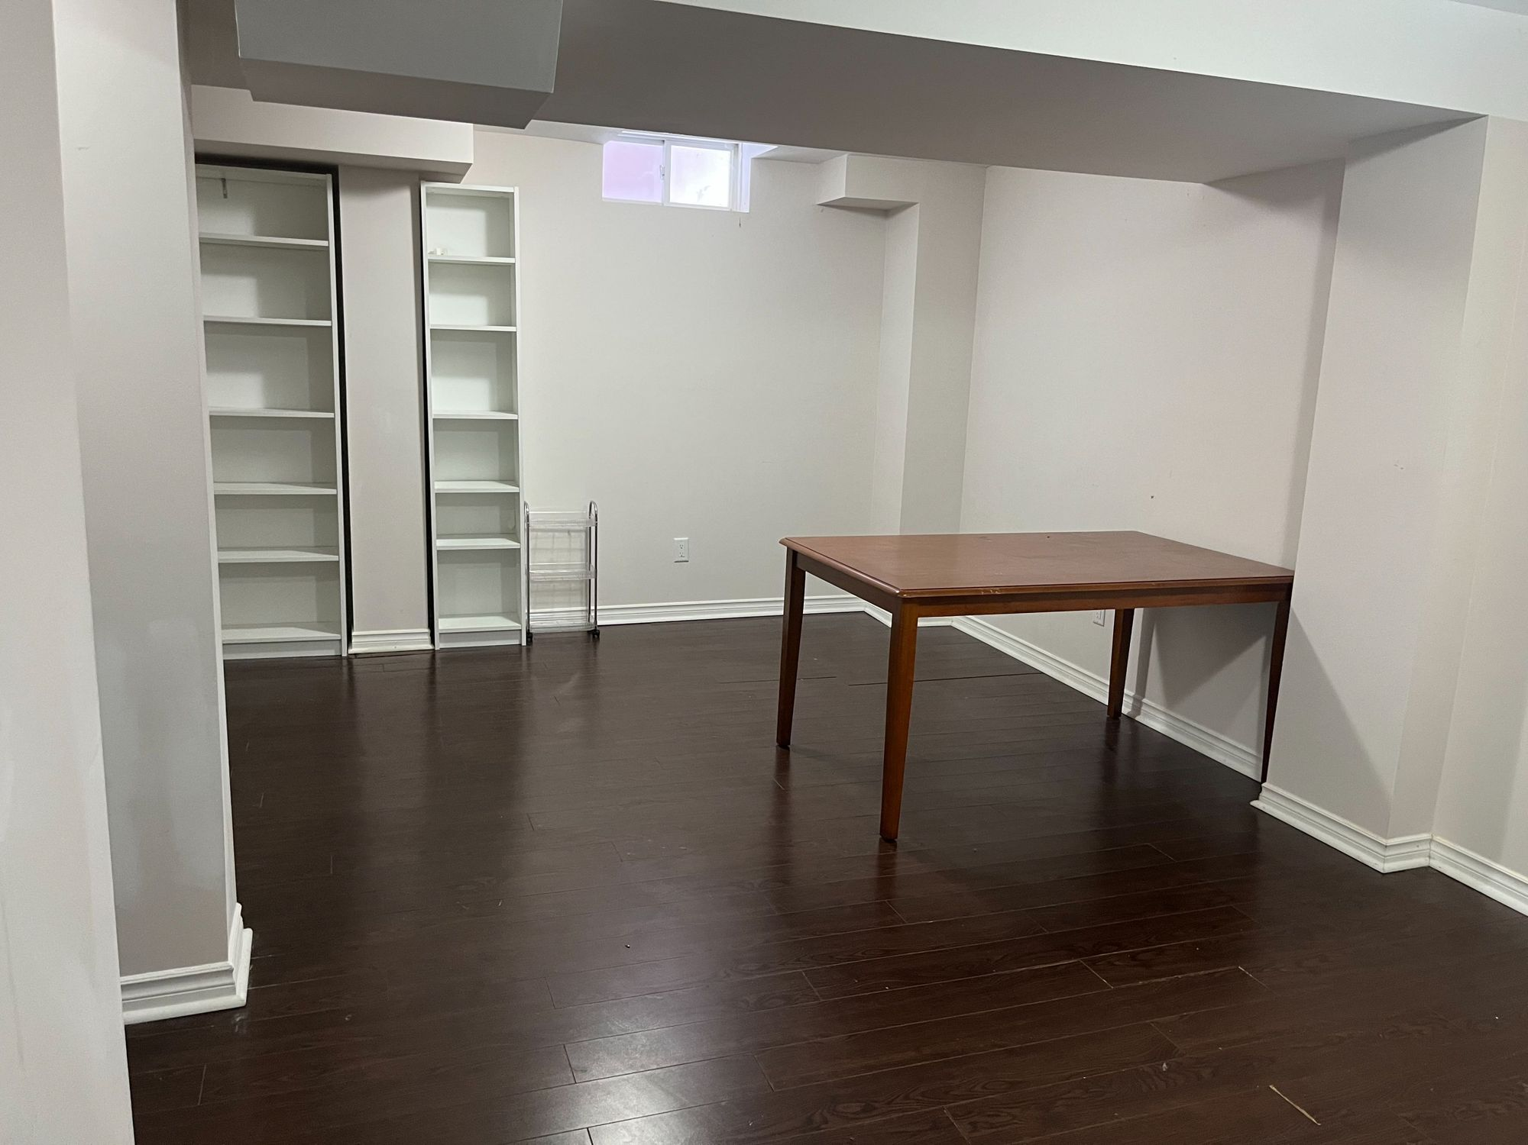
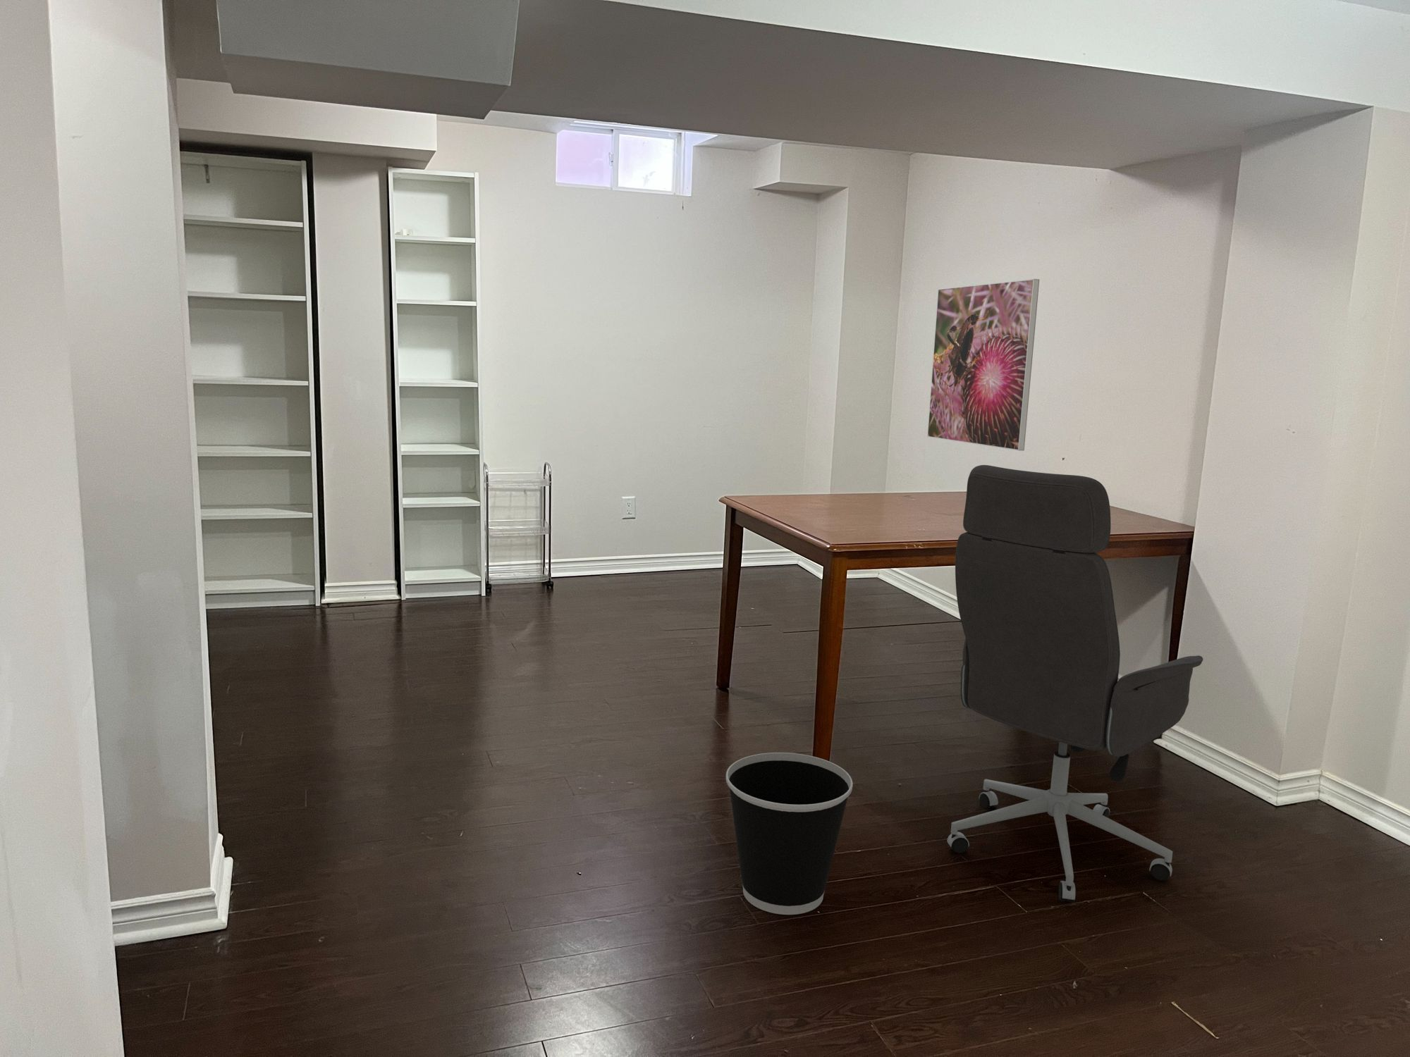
+ office chair [947,464,1205,904]
+ wastebasket [725,752,854,915]
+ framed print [926,279,1040,452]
